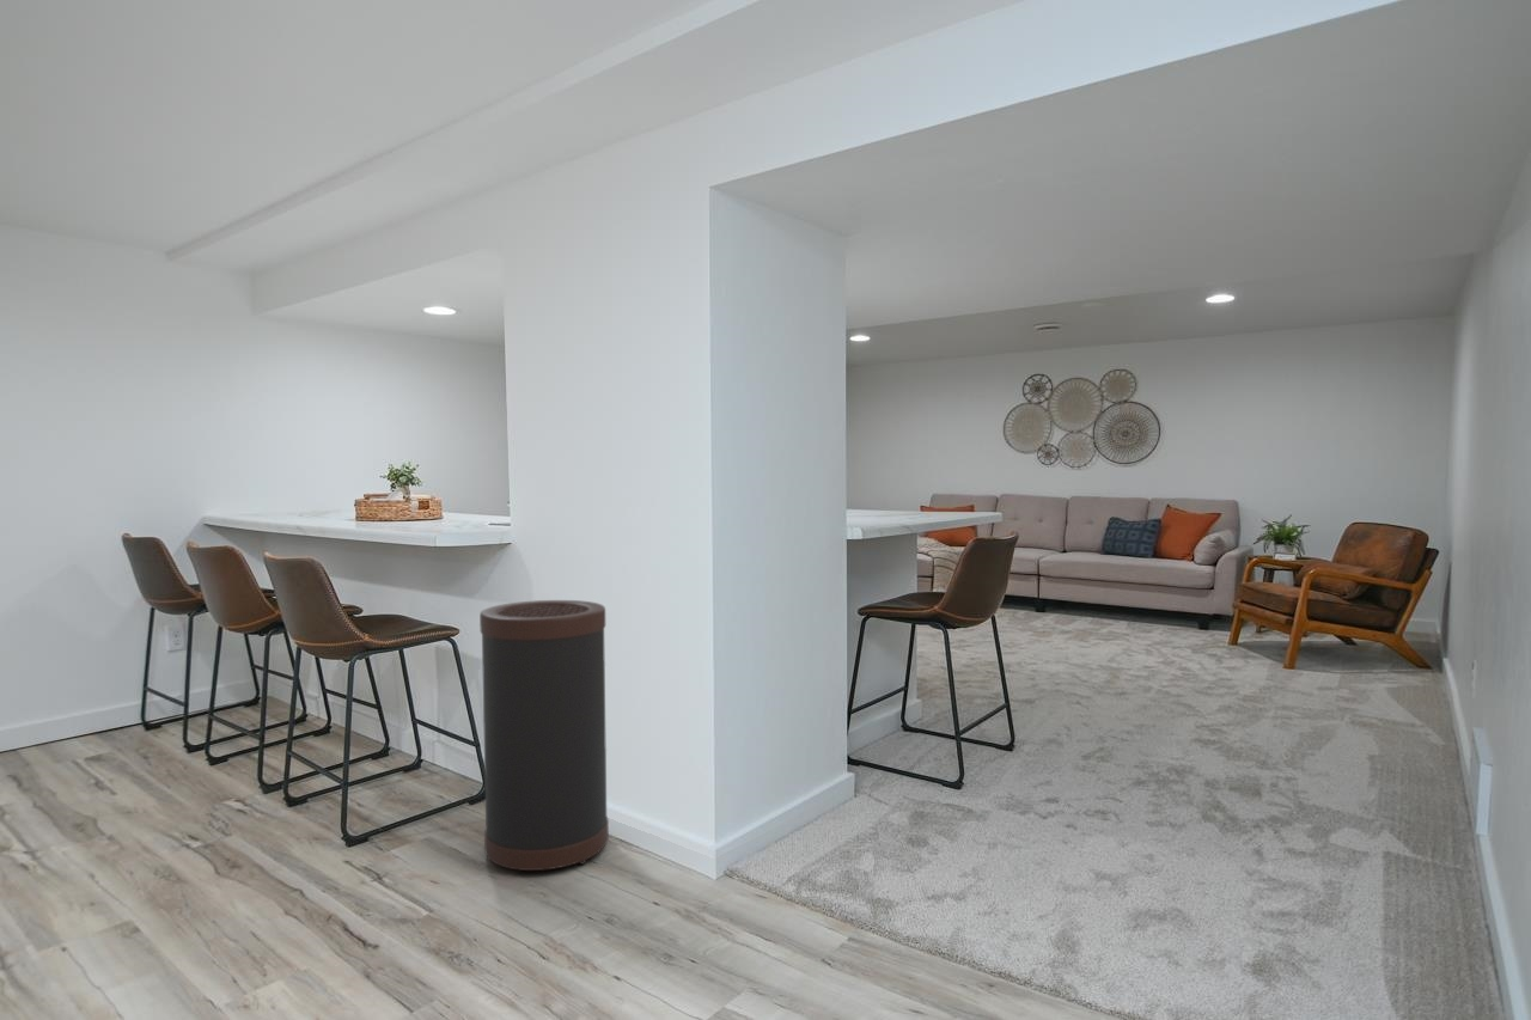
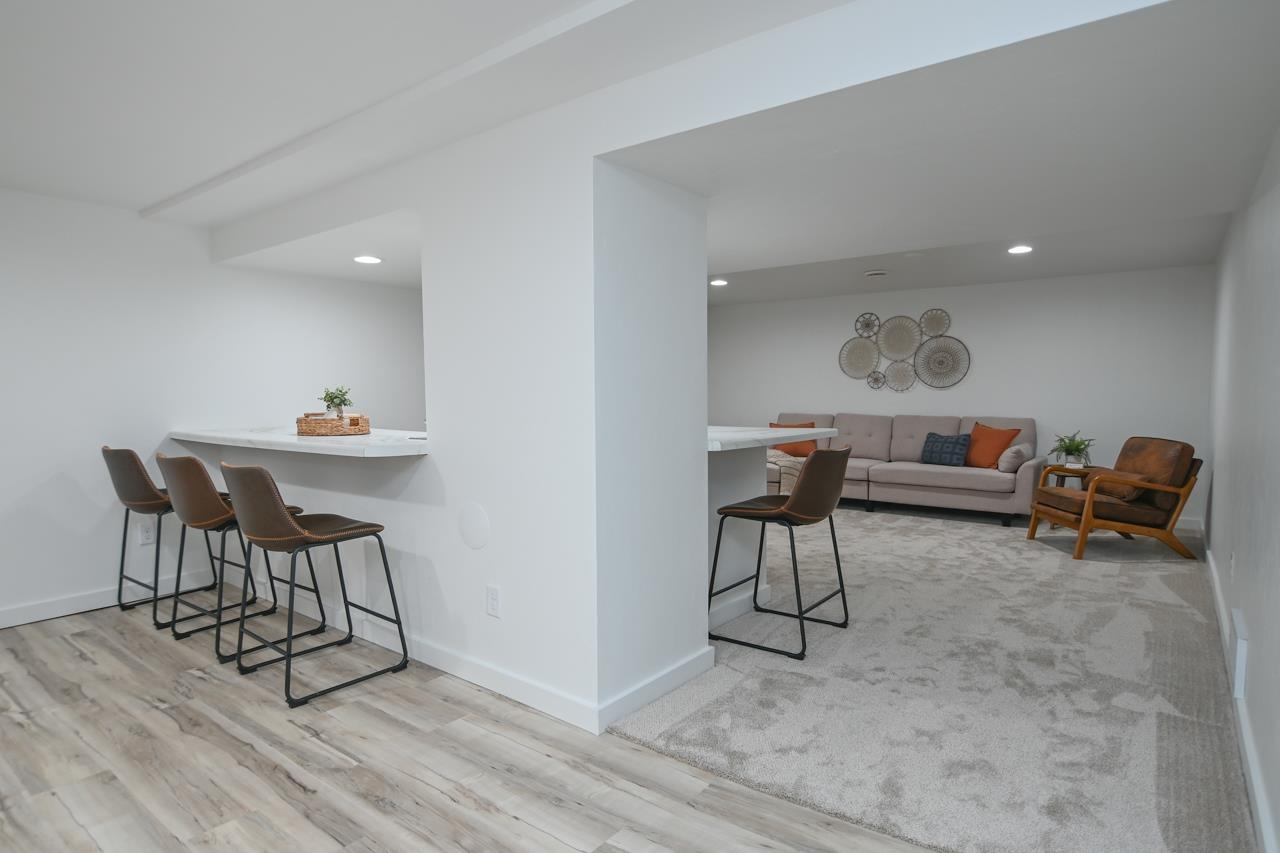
- trash can [478,599,610,872]
